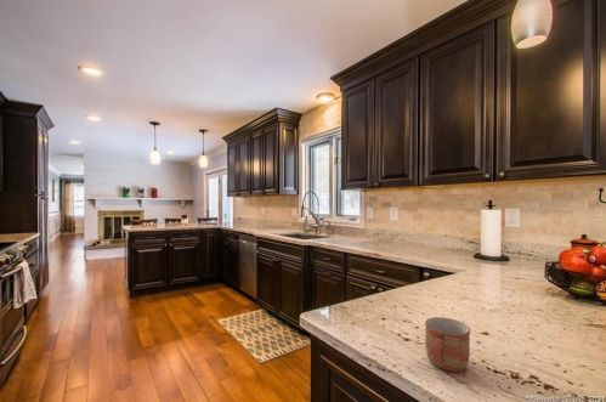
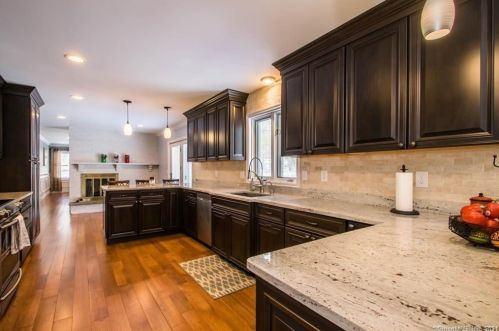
- mug [424,316,471,373]
